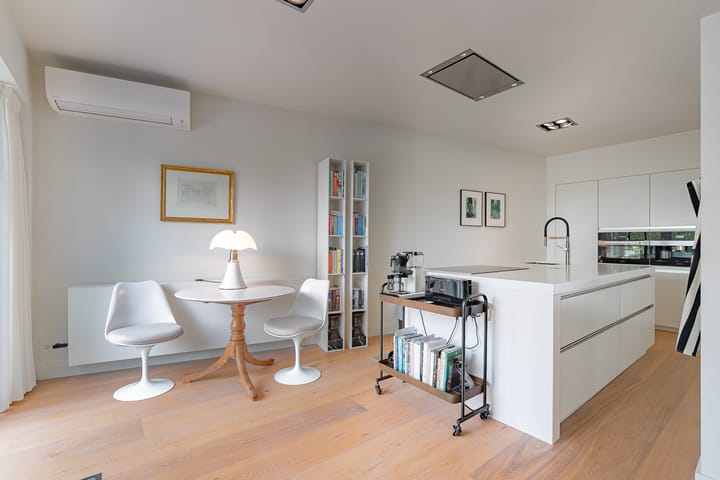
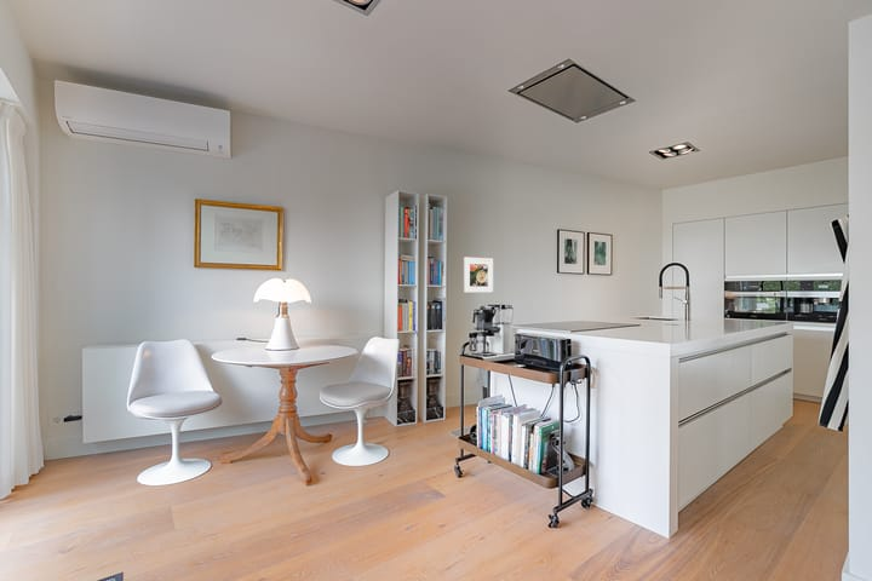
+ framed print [463,257,494,294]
